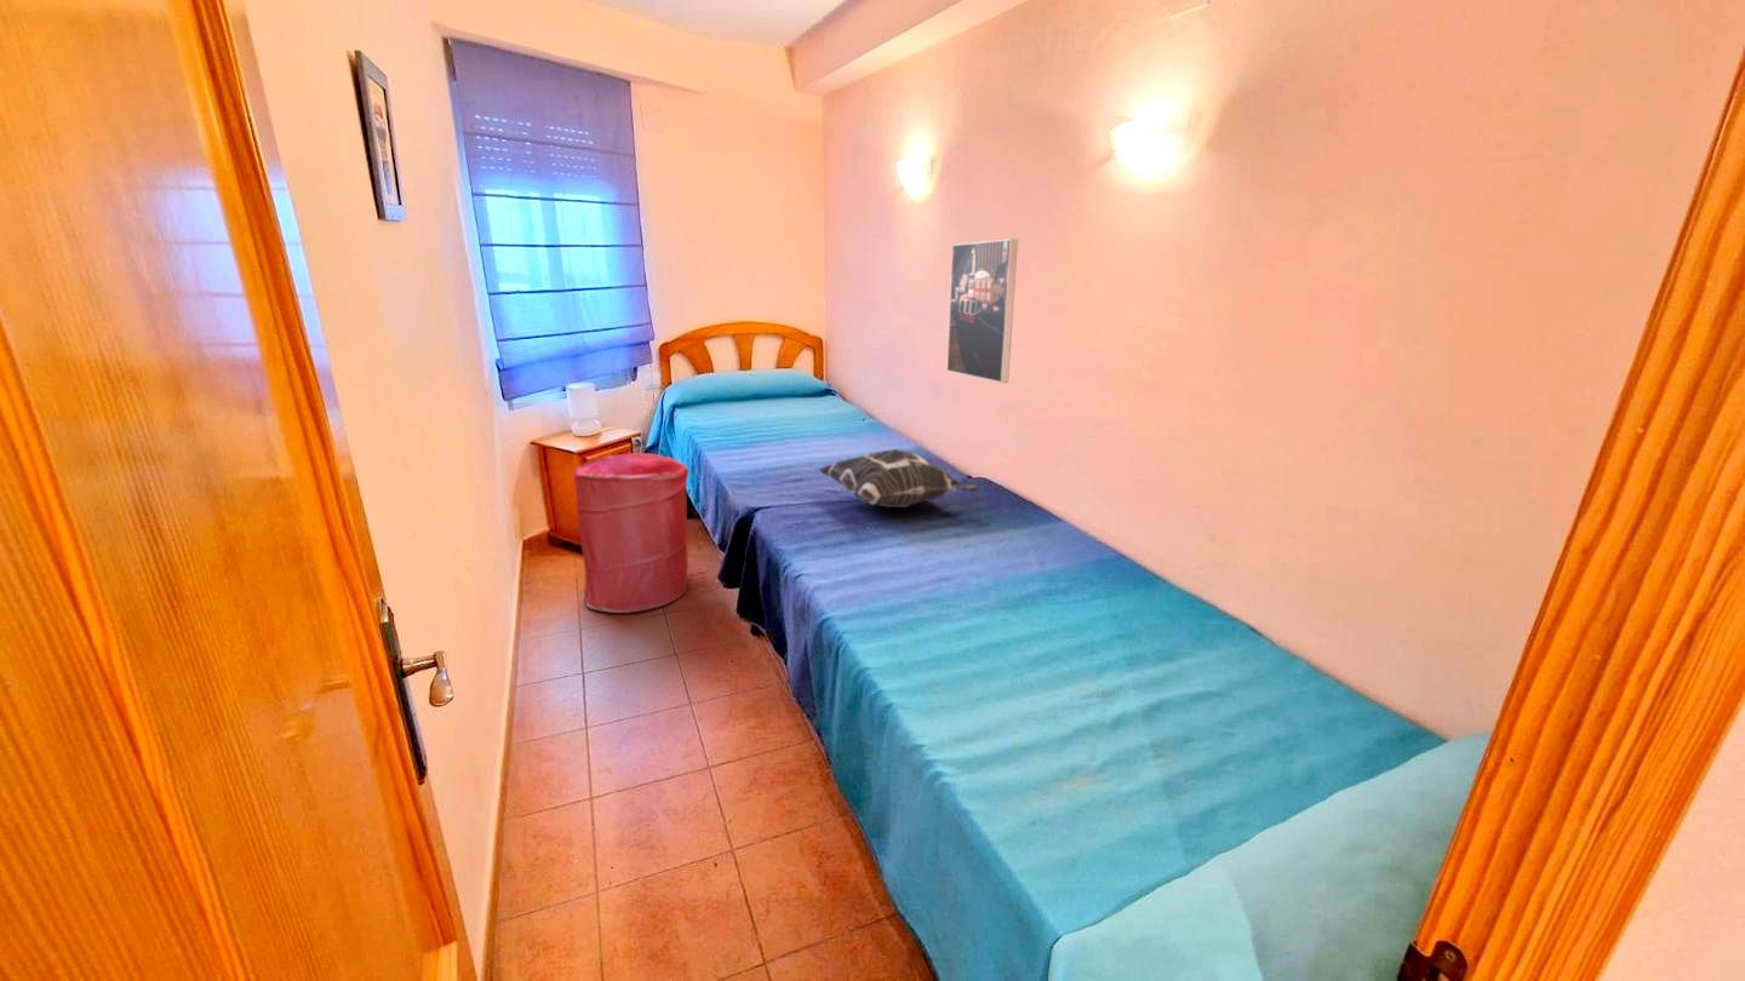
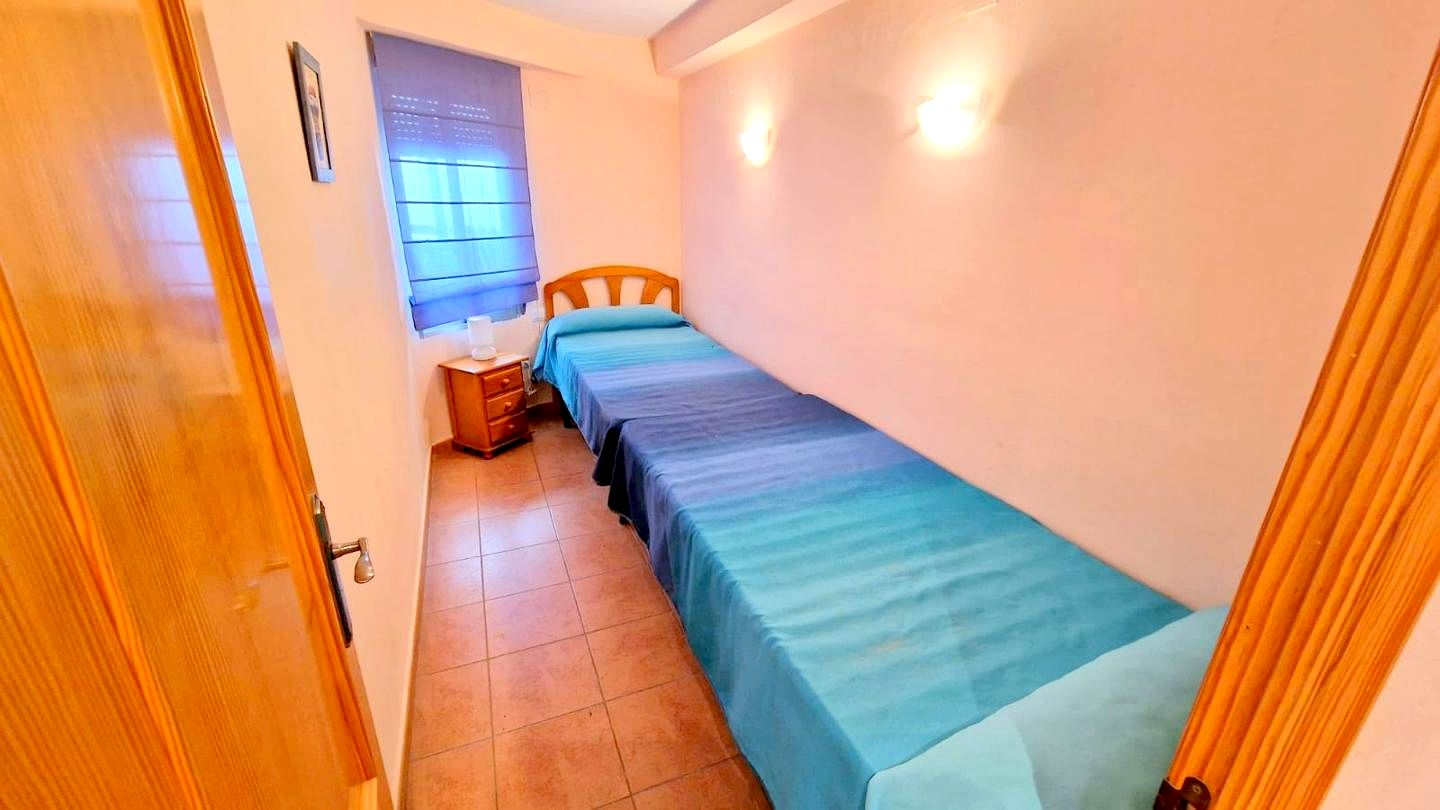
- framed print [945,237,1019,384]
- decorative pillow [818,448,982,509]
- laundry hamper [573,452,690,614]
